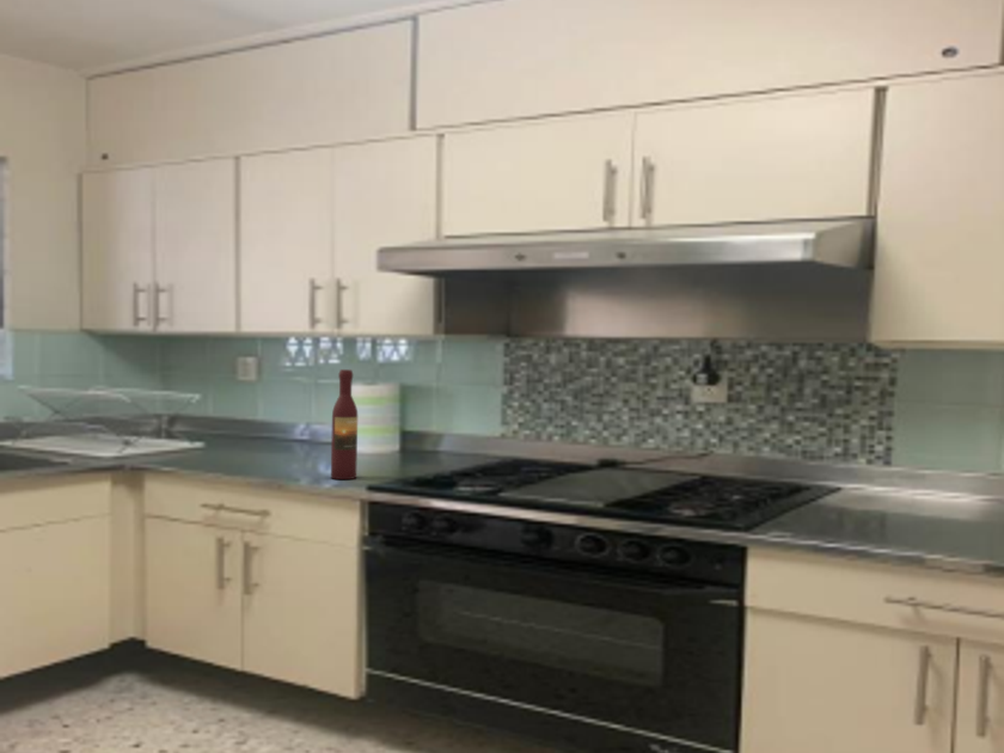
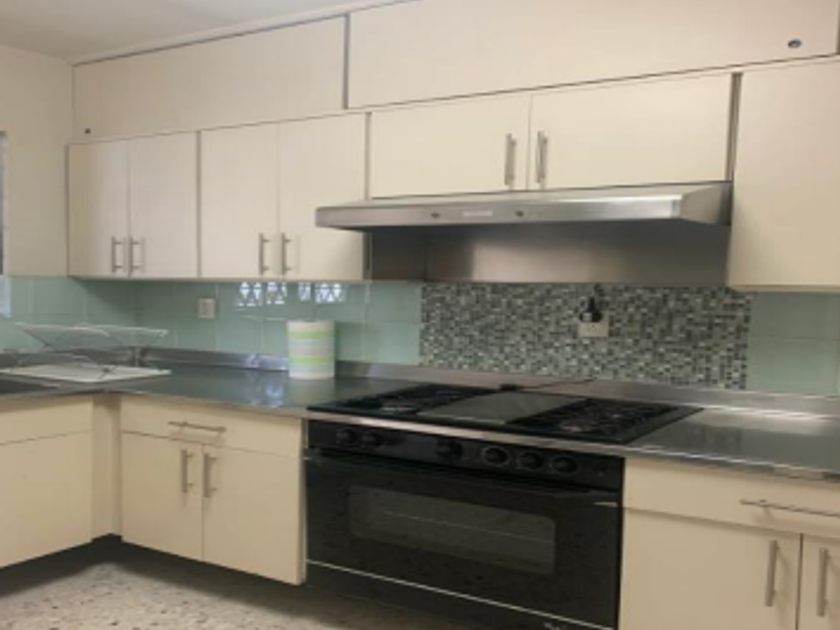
- wine bottle [330,368,359,480]
